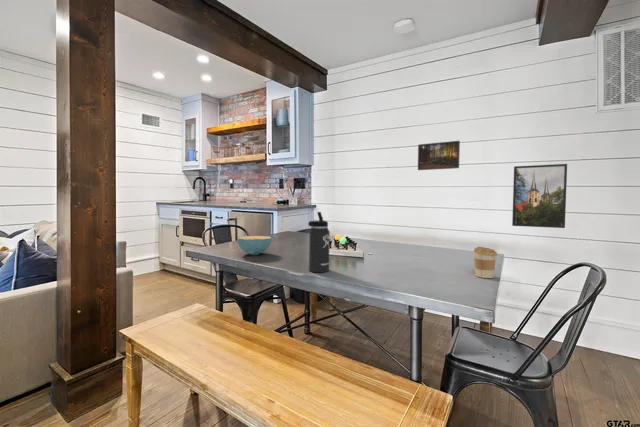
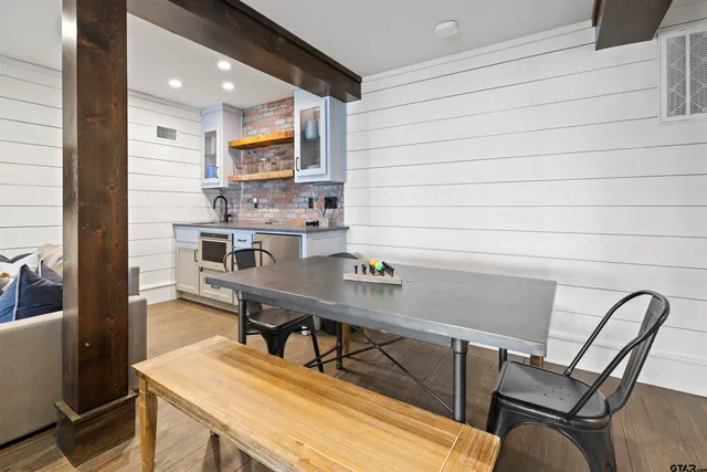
- thermos bottle [307,211,330,273]
- cereal bowl [236,235,273,256]
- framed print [511,163,568,229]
- coffee cup [473,246,498,279]
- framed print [417,140,461,171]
